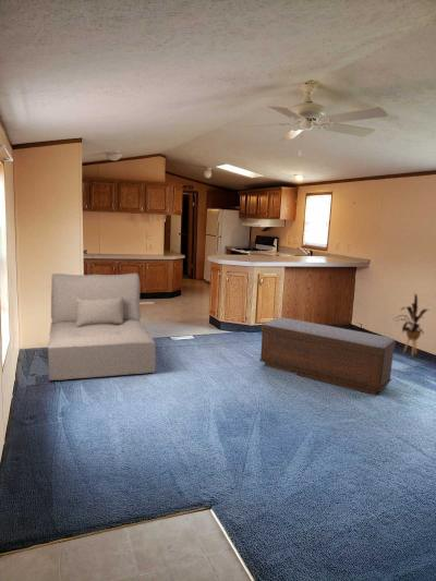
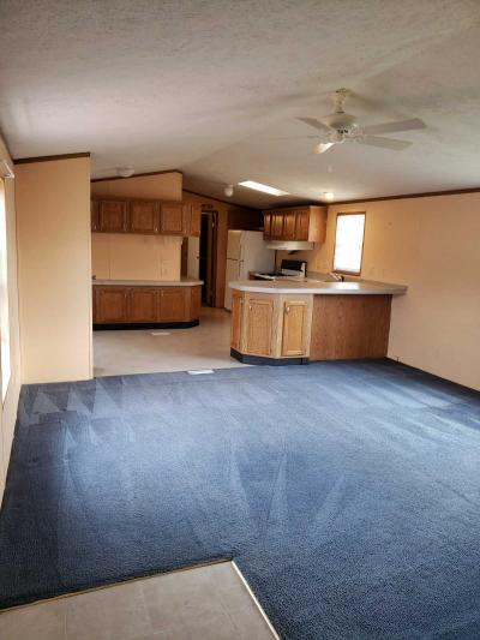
- house plant [392,293,429,356]
- sofa [47,273,157,382]
- bench [258,316,397,397]
